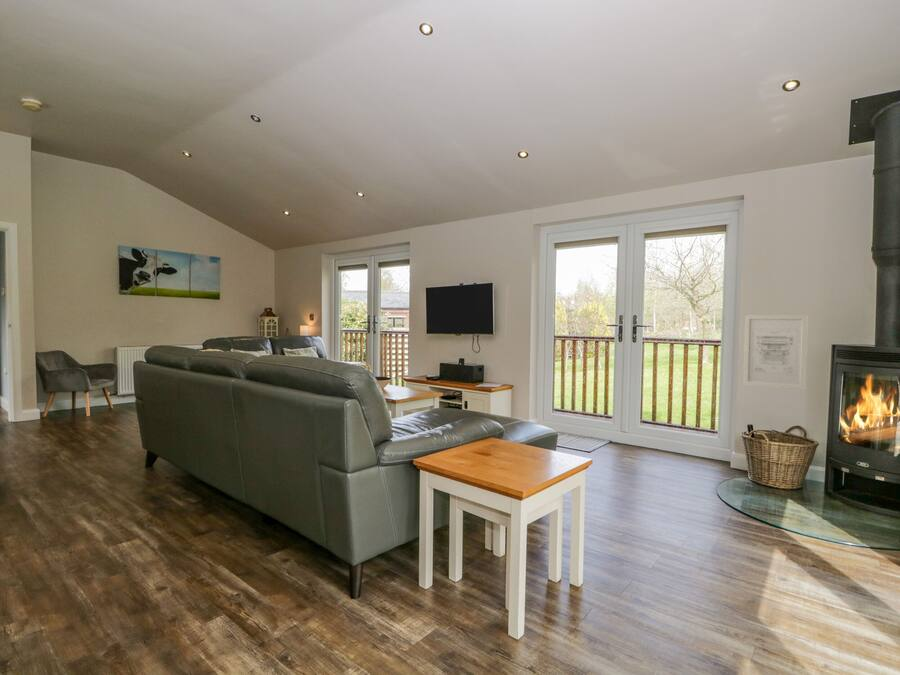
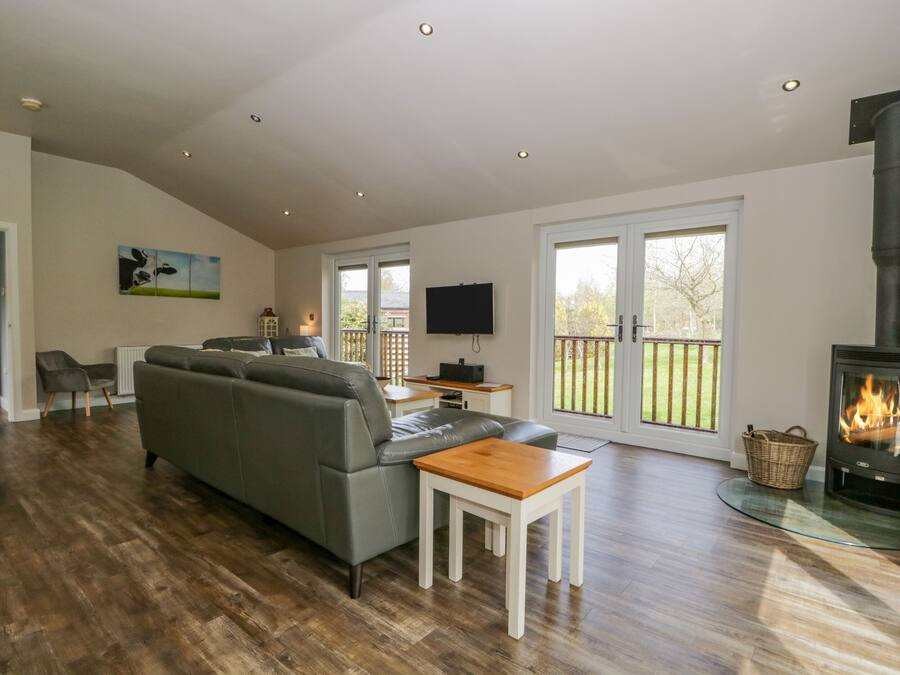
- wall art [742,314,809,391]
